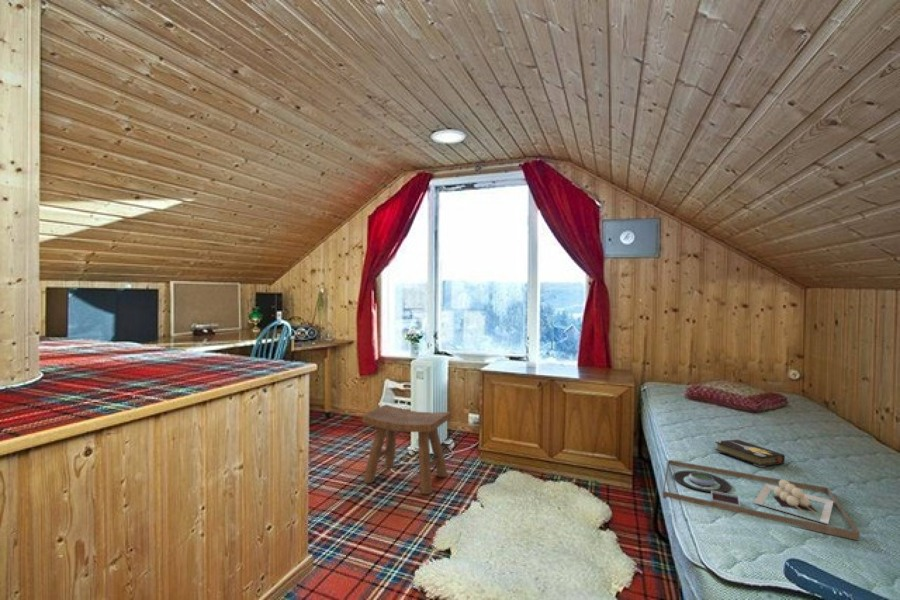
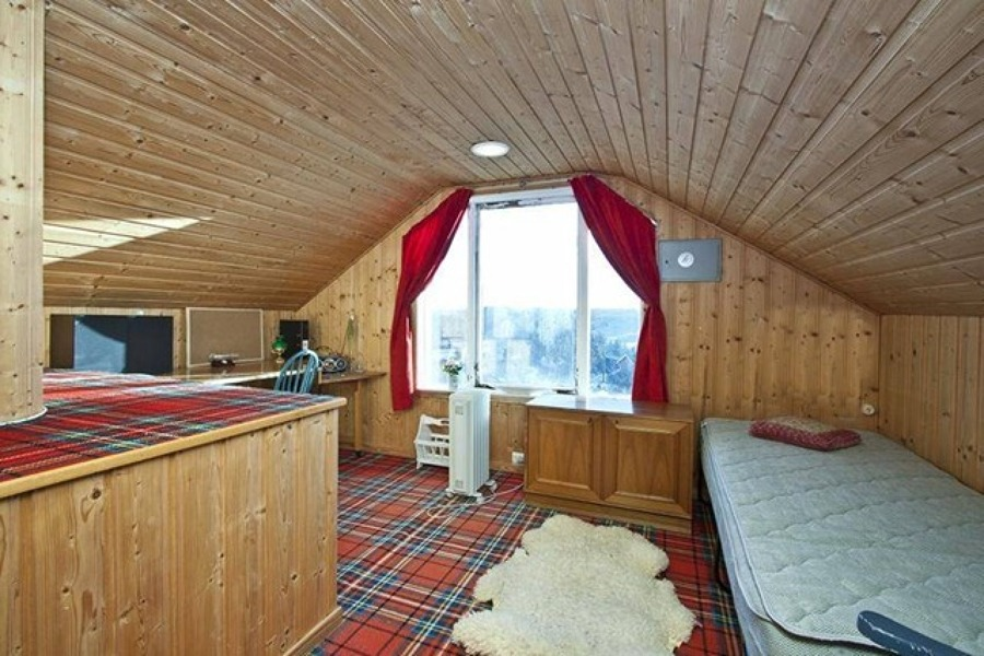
- hardback book [714,439,786,468]
- stool [361,404,452,495]
- platter [662,459,861,542]
